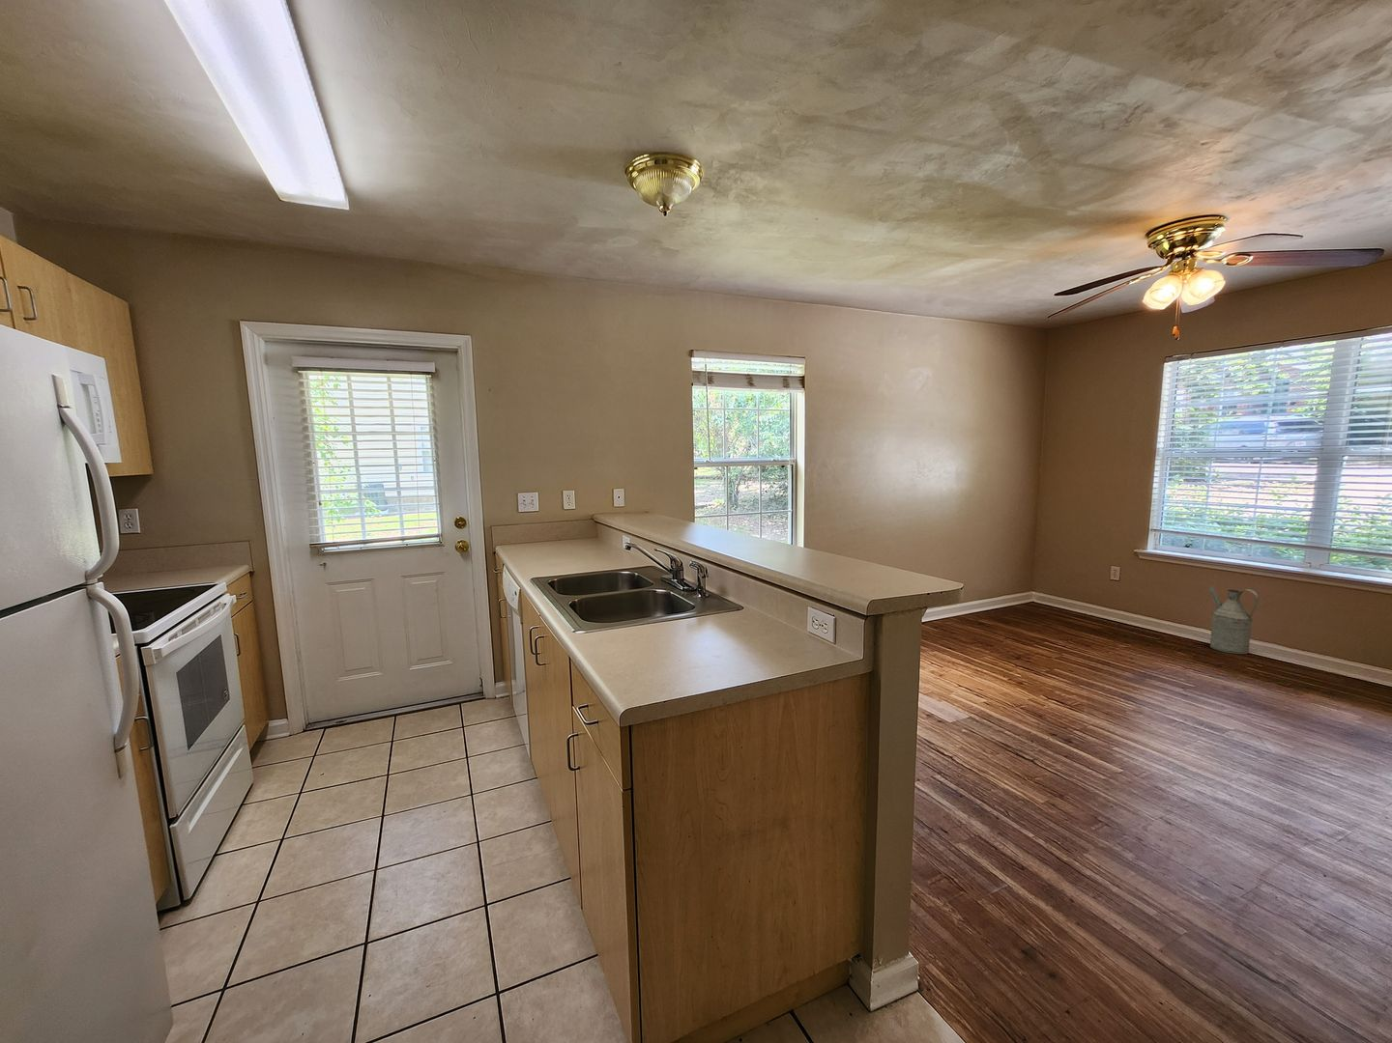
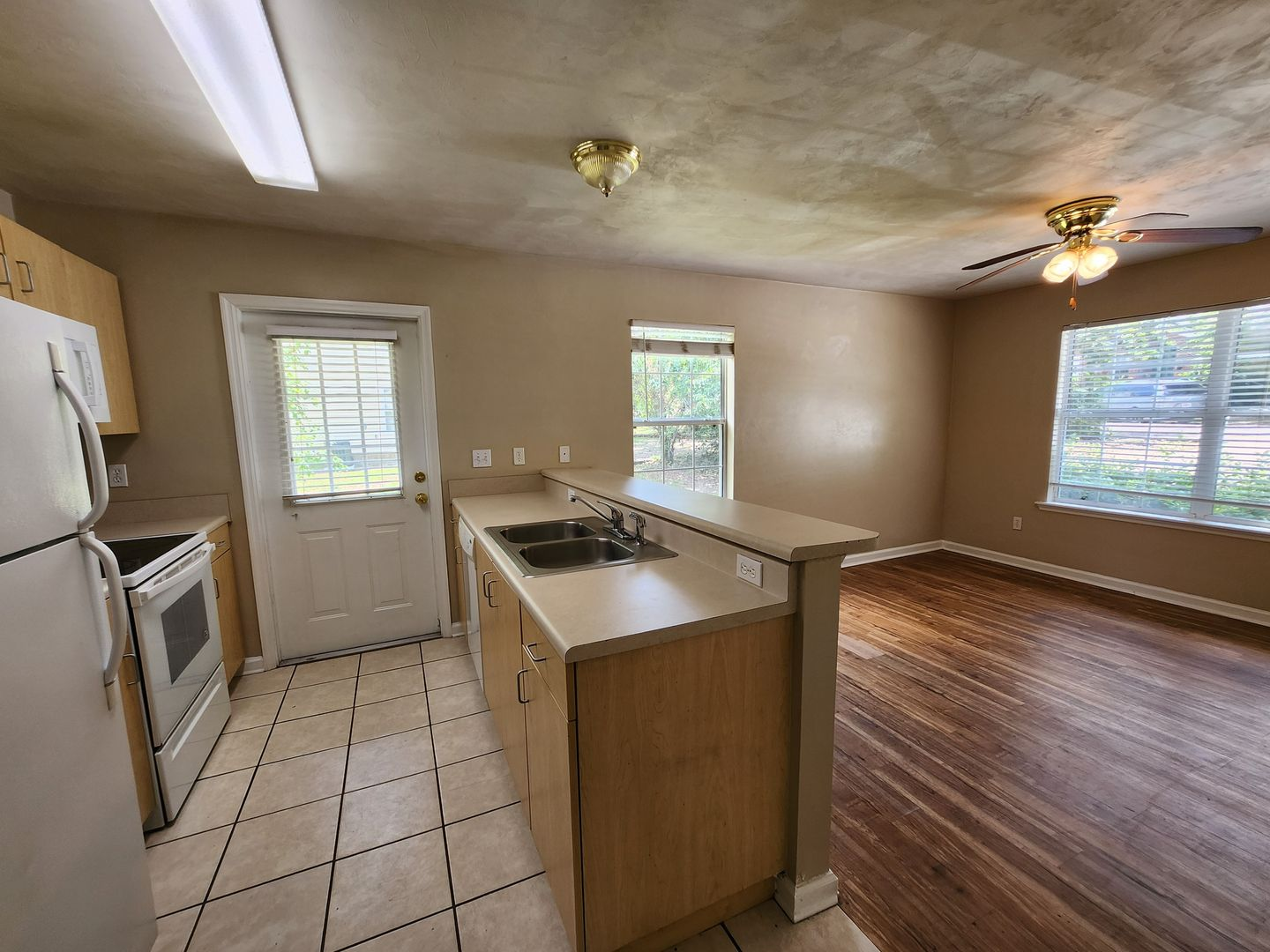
- watering can [1208,585,1259,655]
